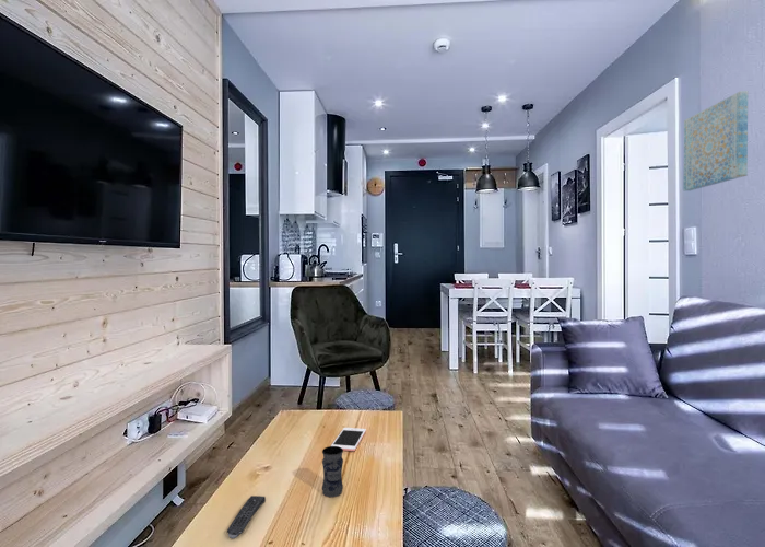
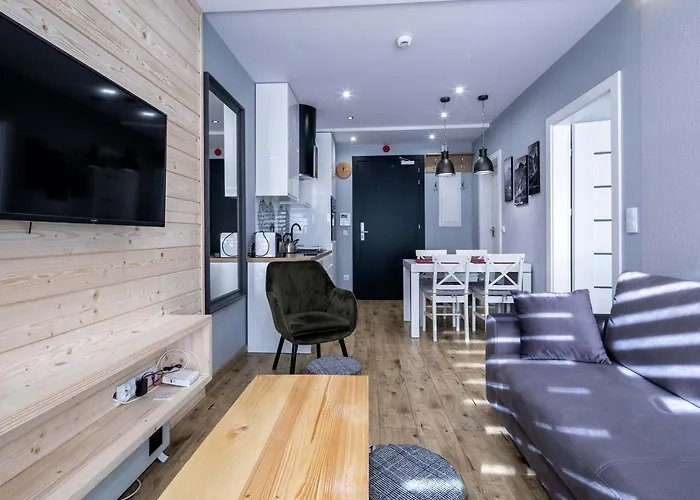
- remote control [226,494,267,539]
- jar [321,445,344,498]
- cell phone [330,427,367,452]
- wall art [682,90,749,191]
